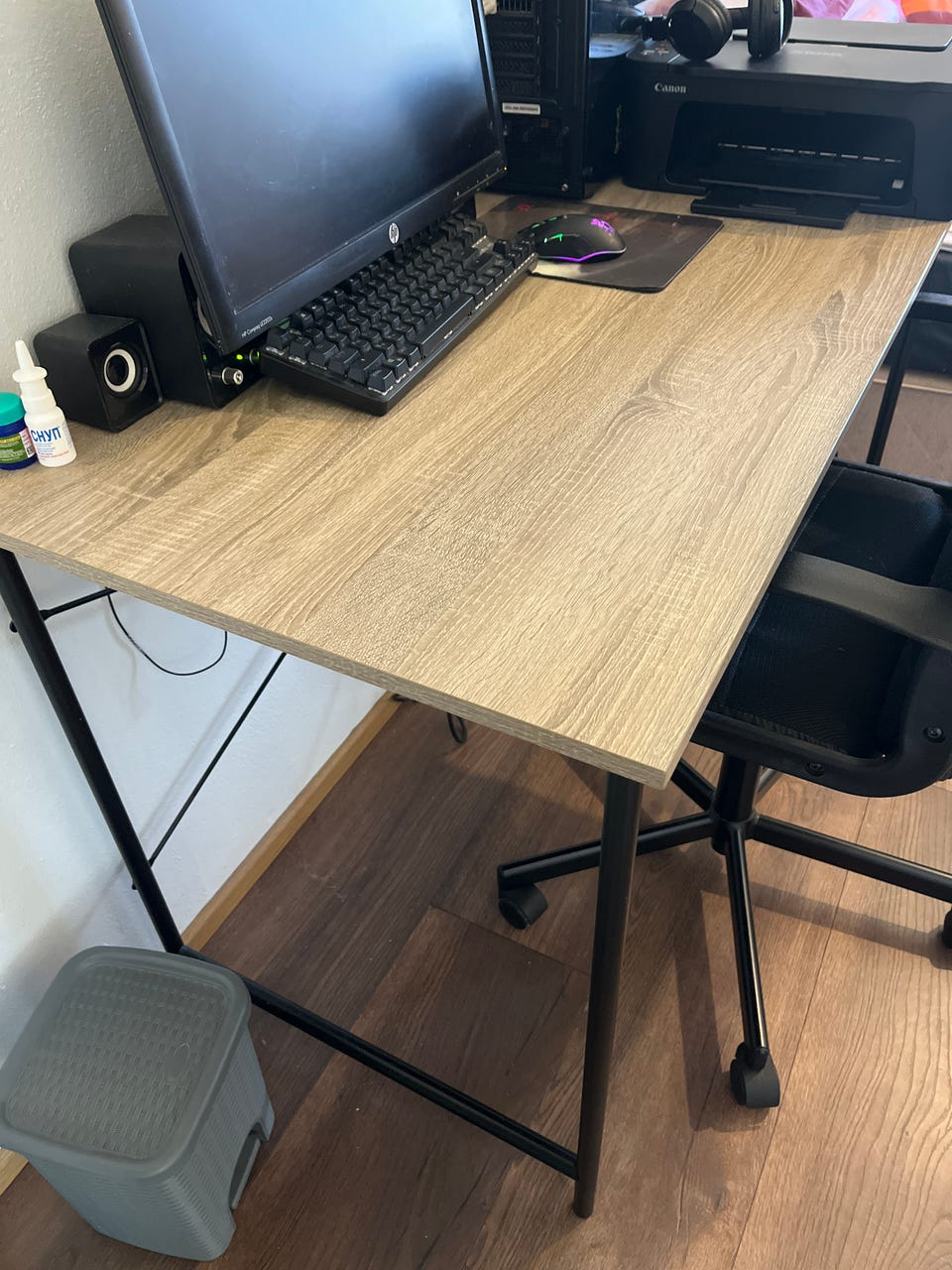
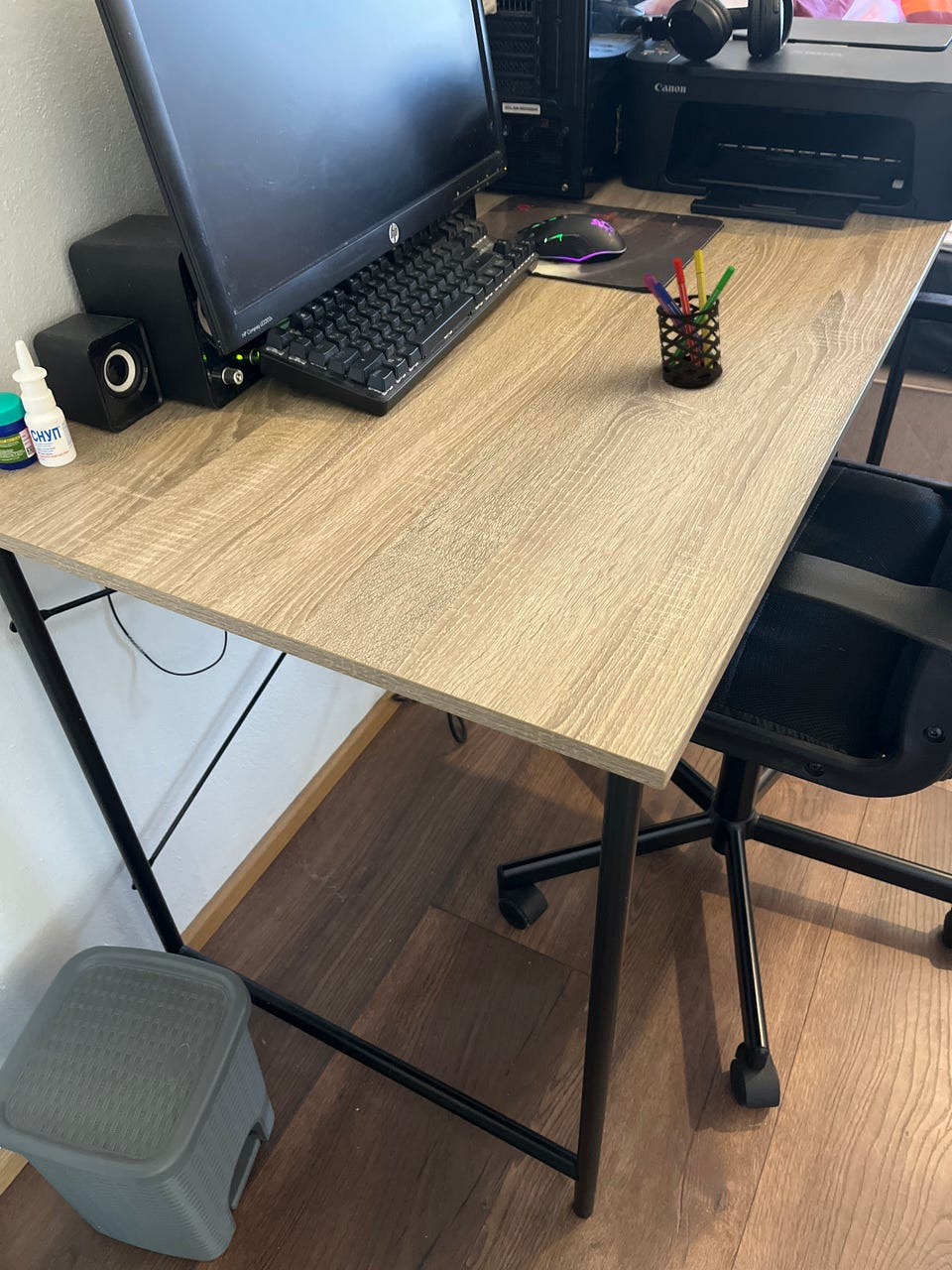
+ pen holder [643,249,736,388]
